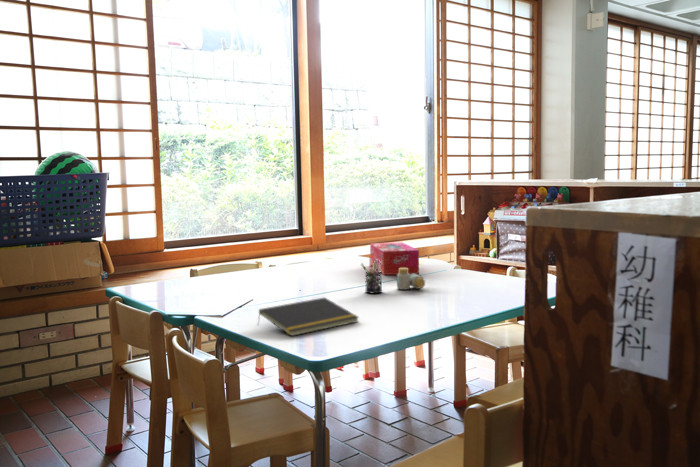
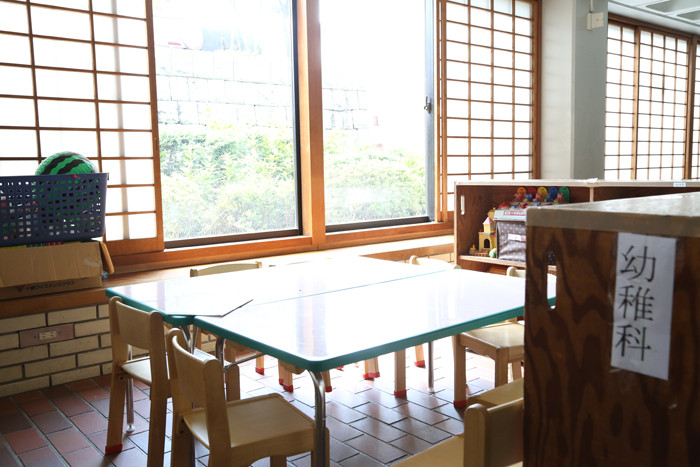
- pen holder [360,255,383,295]
- notepad [257,296,360,337]
- pill bottle [396,268,426,290]
- tissue box [369,241,420,276]
